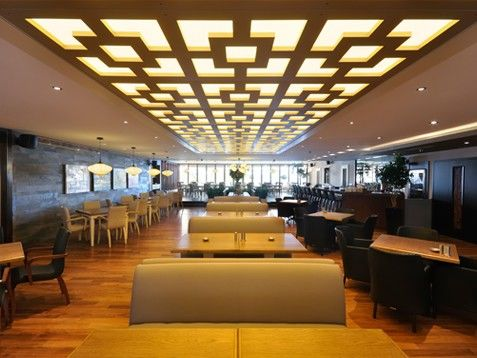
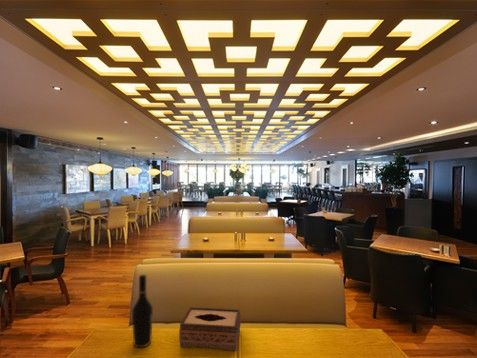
+ wine bottle [131,274,154,348]
+ tissue box [178,306,242,352]
